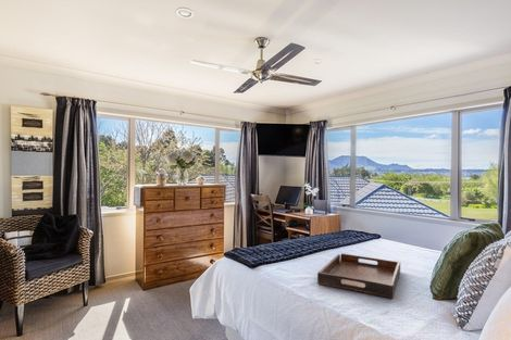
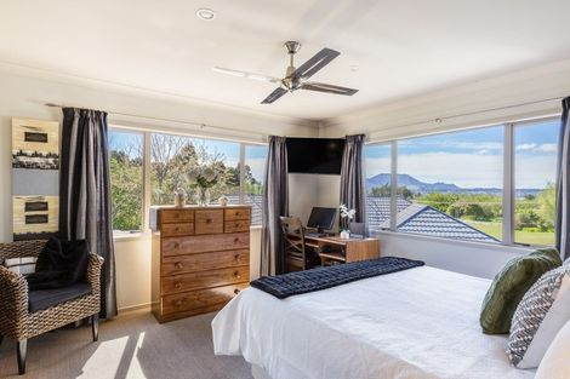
- serving tray [316,252,401,300]
